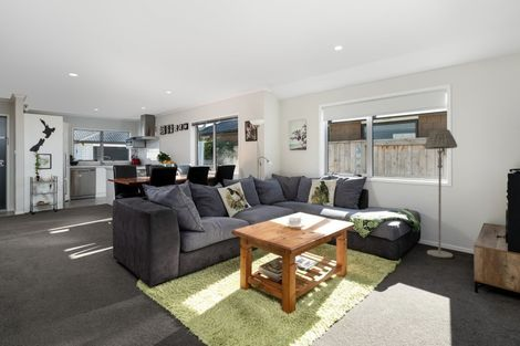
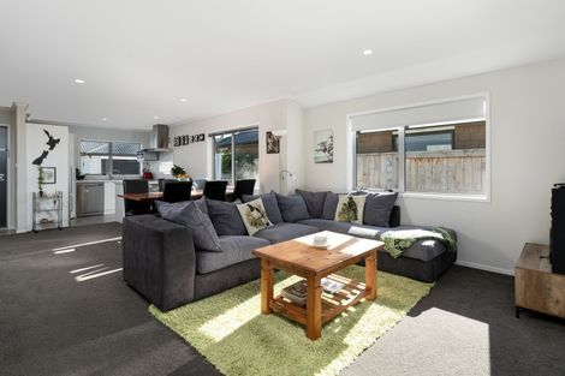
- floor lamp [423,128,458,259]
